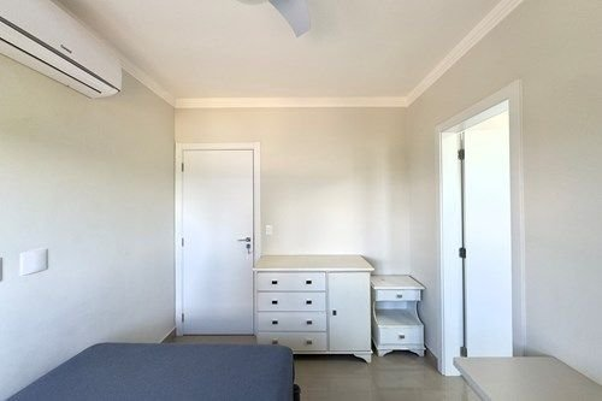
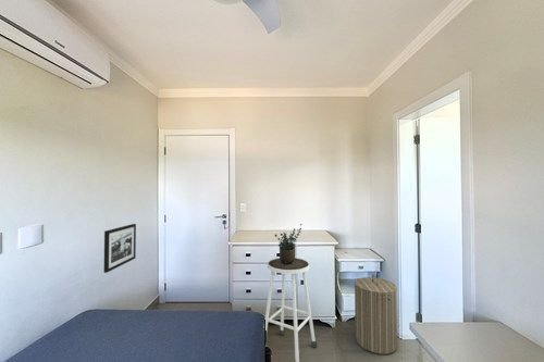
+ potted plant [274,223,302,265]
+ laundry hamper [354,274,398,355]
+ stool [264,257,318,362]
+ picture frame [103,223,137,274]
